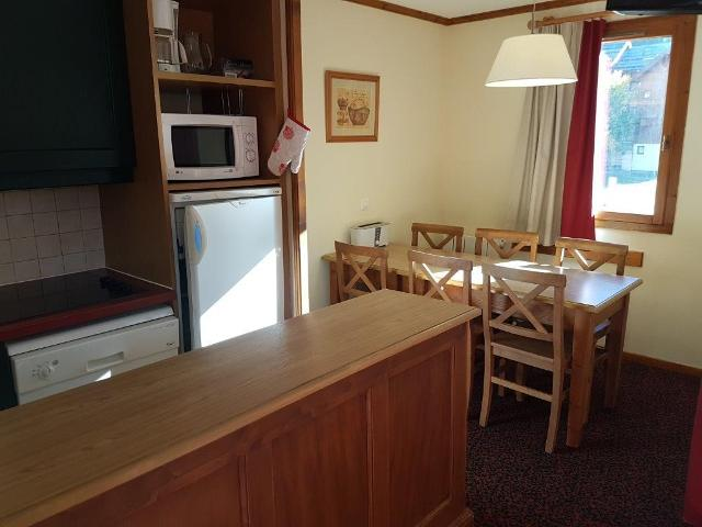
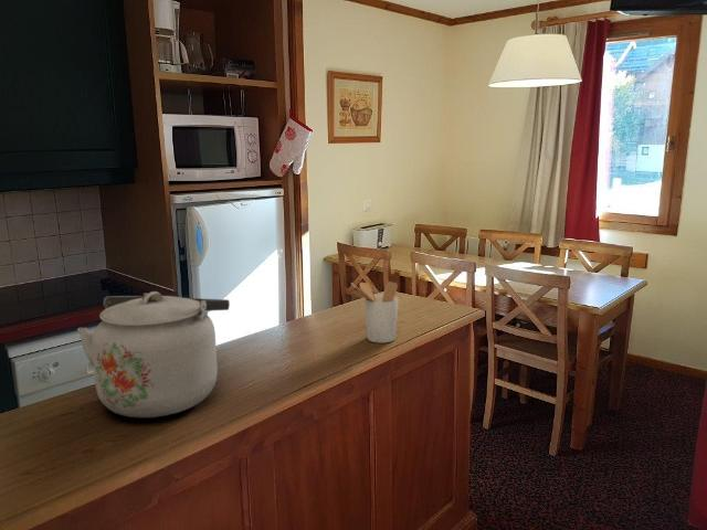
+ utensil holder [350,280,400,343]
+ kettle [76,290,231,418]
